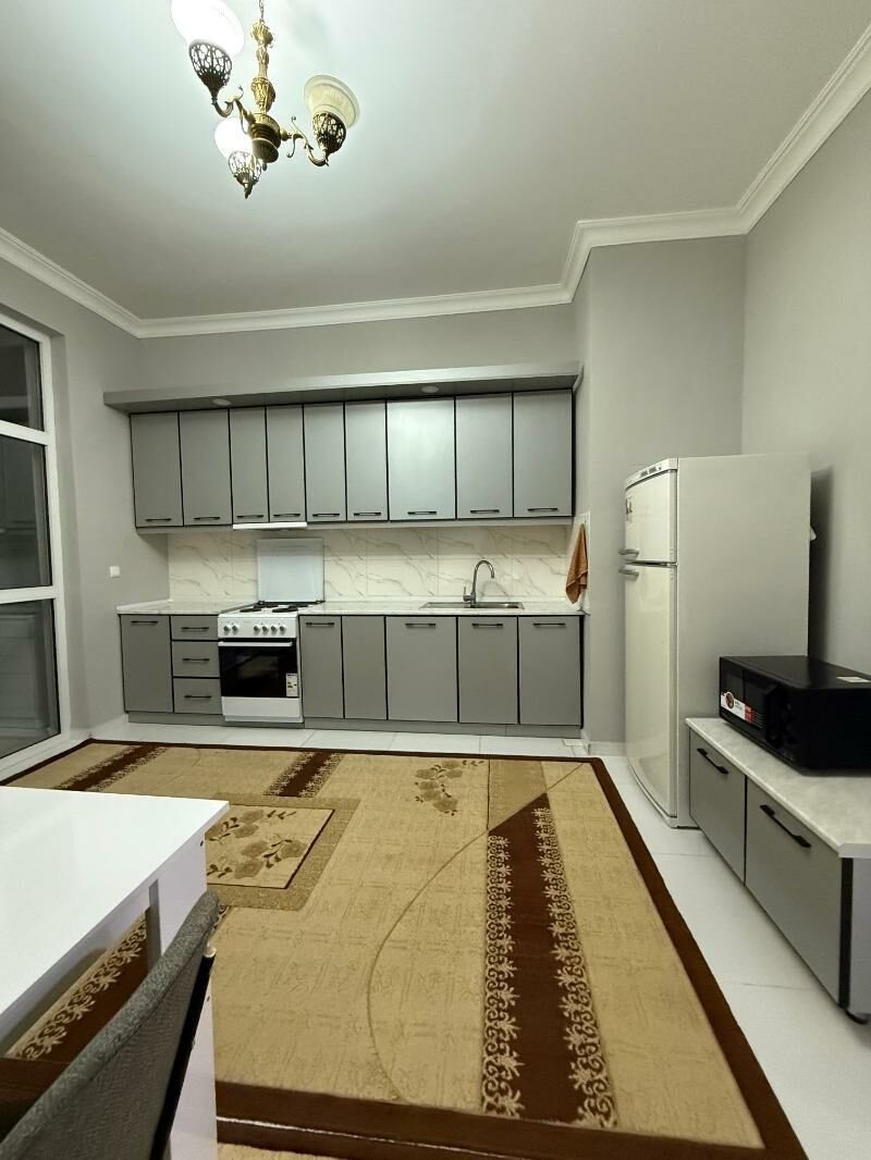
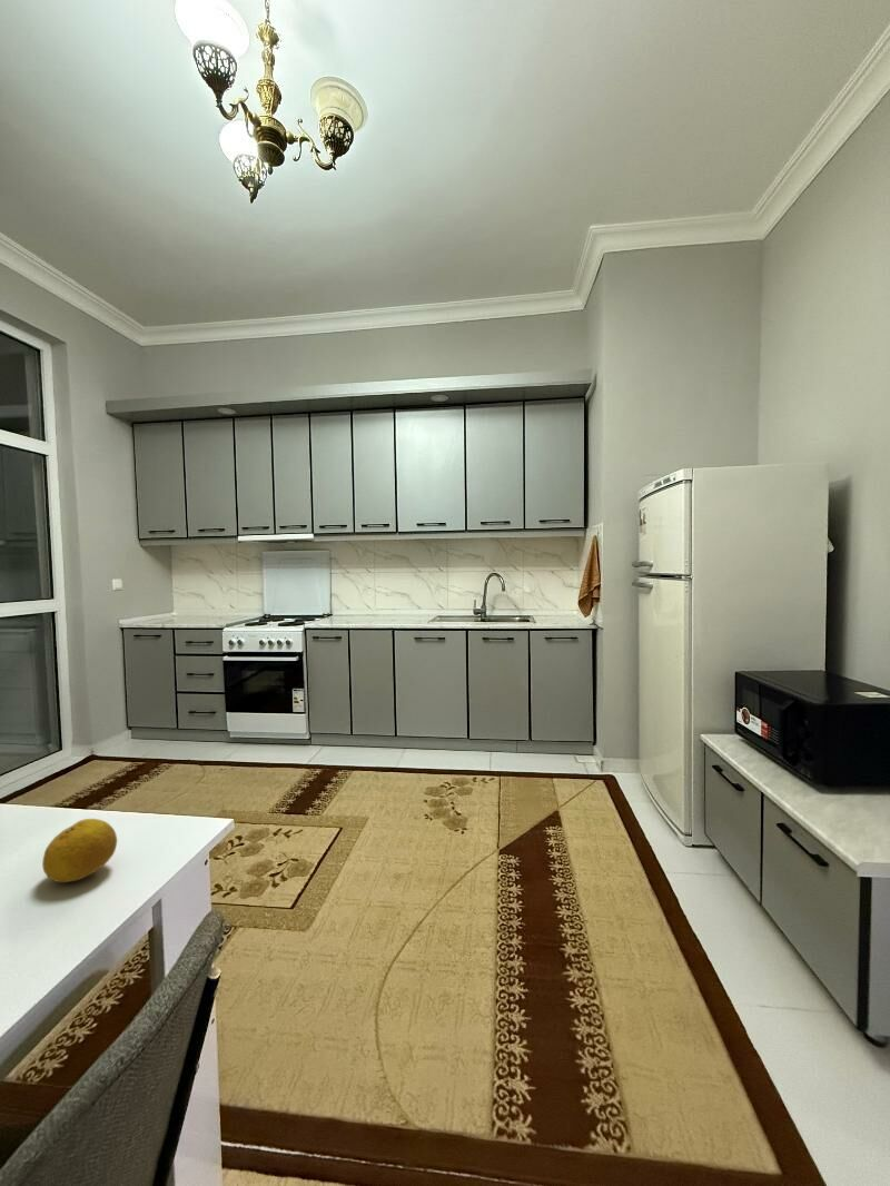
+ fruit [41,818,118,883]
